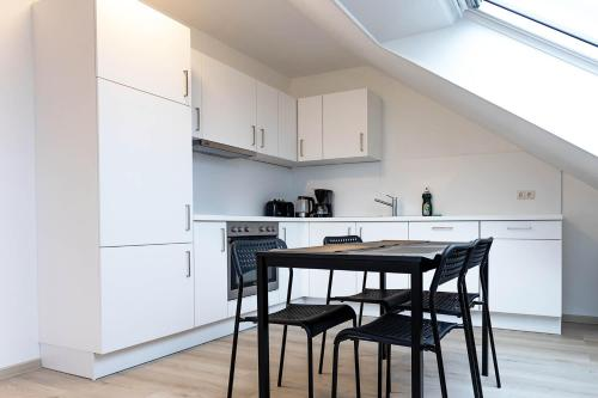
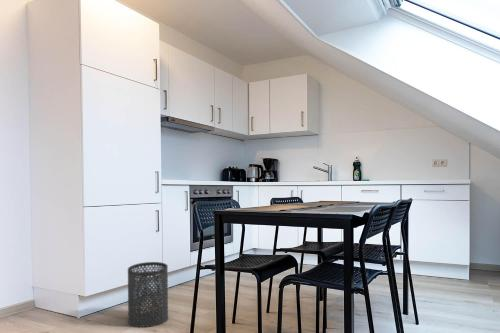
+ trash can [127,261,169,329]
